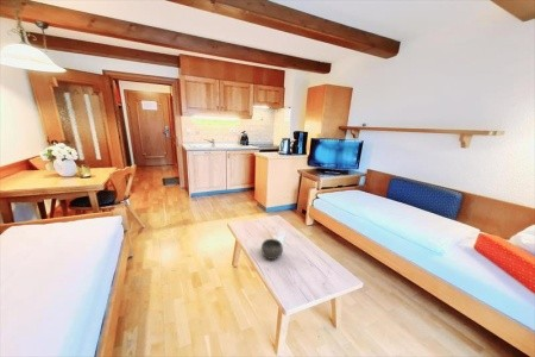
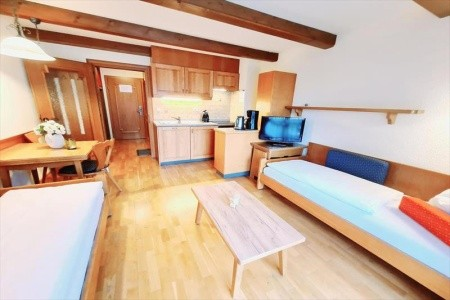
- bowl [260,238,284,261]
